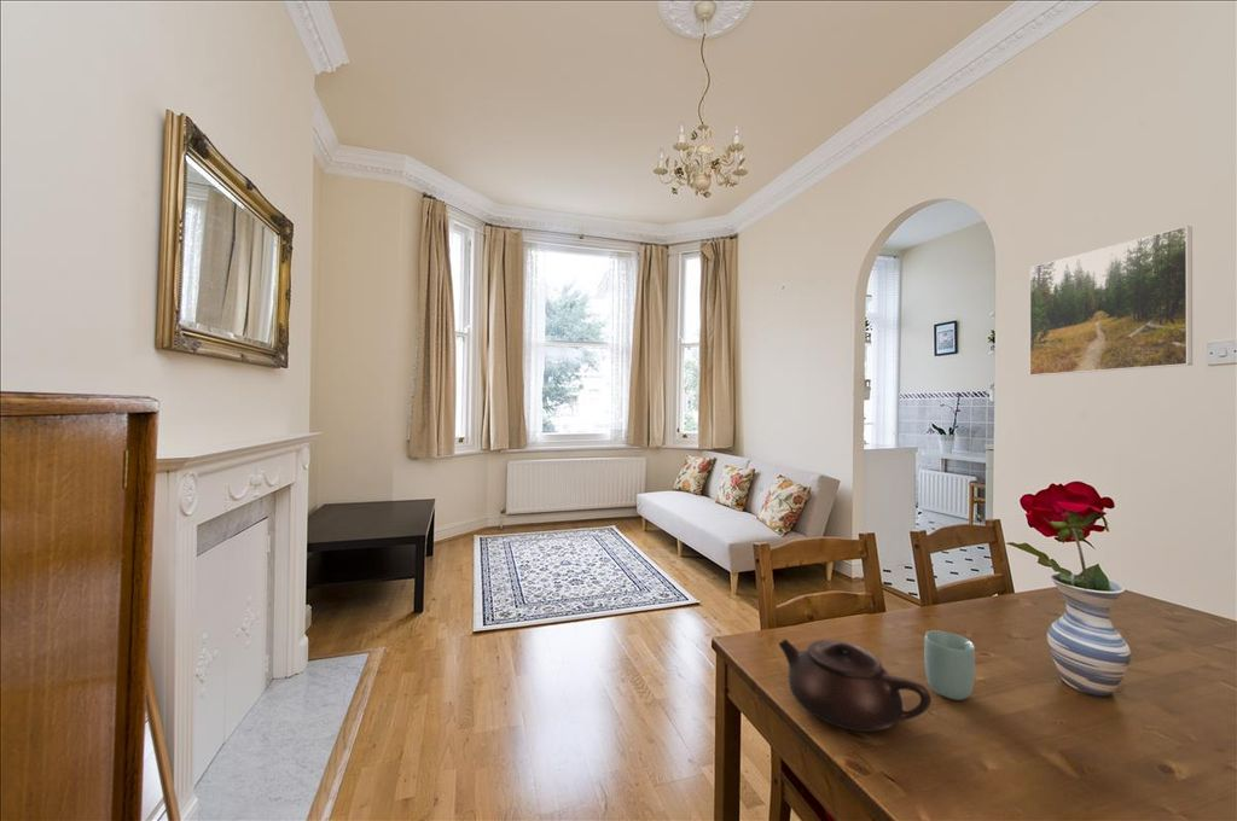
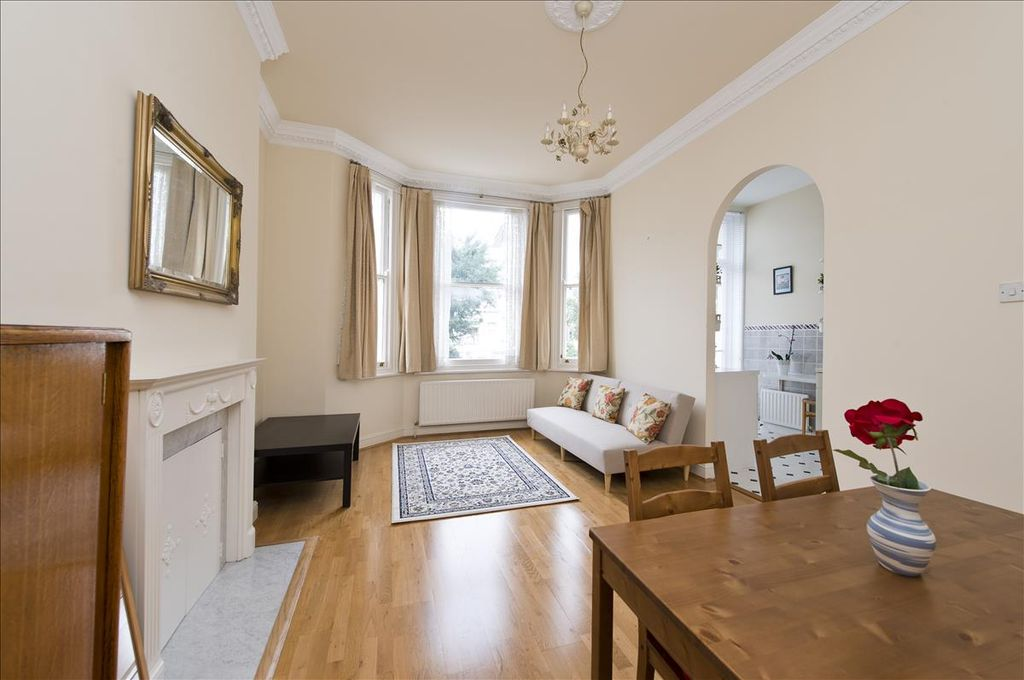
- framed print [1028,225,1194,377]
- teapot [777,637,933,733]
- cup [923,629,976,701]
